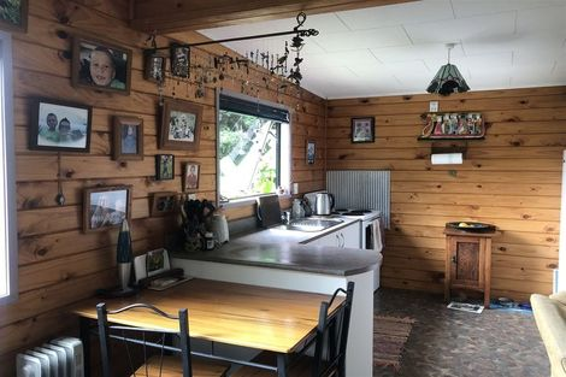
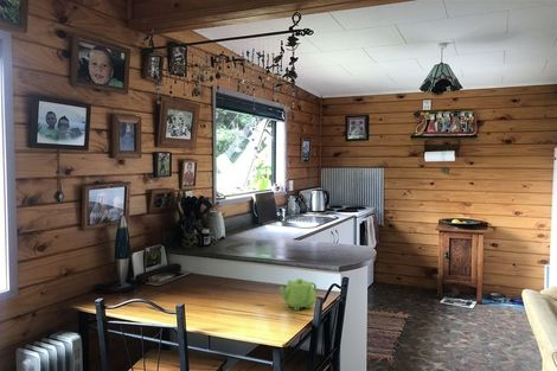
+ teapot [278,277,318,312]
